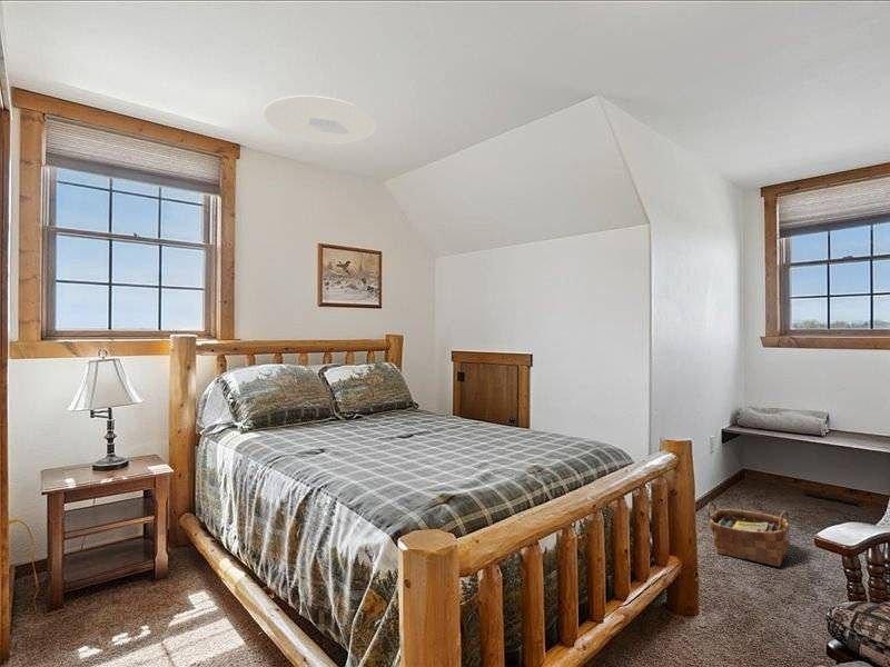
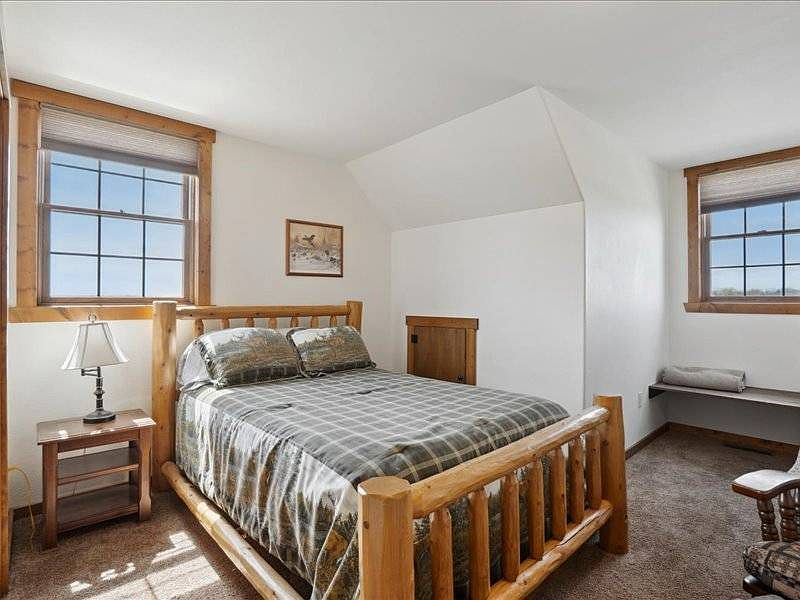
- woven basket [706,501,792,567]
- ceiling light [261,94,377,146]
